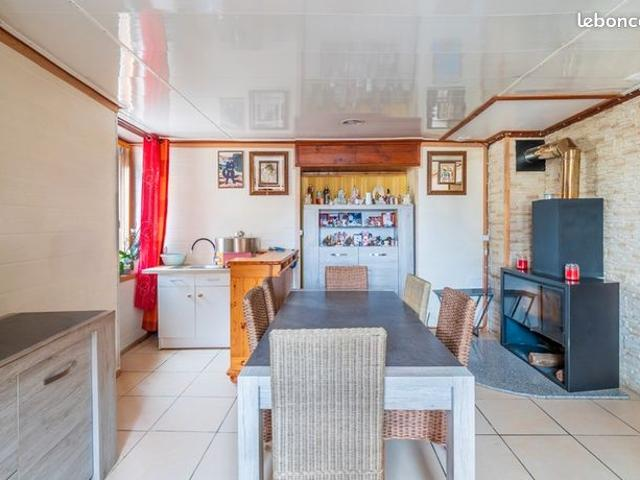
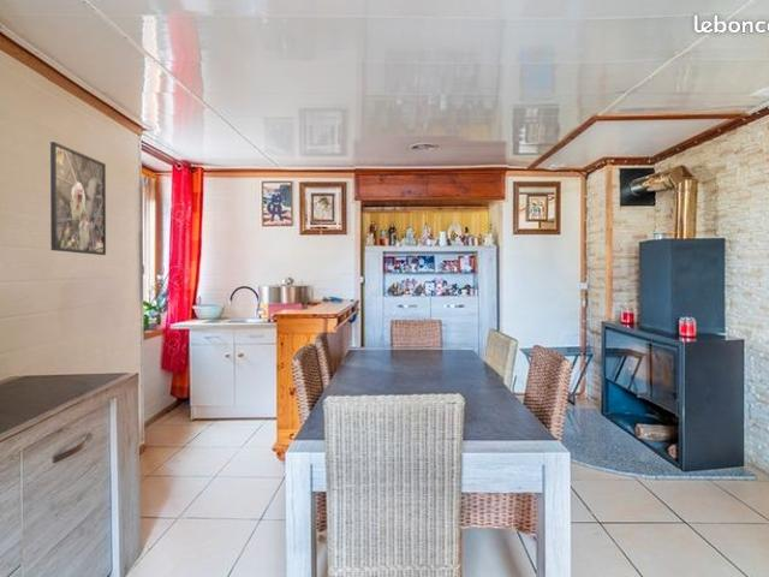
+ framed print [49,141,107,256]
